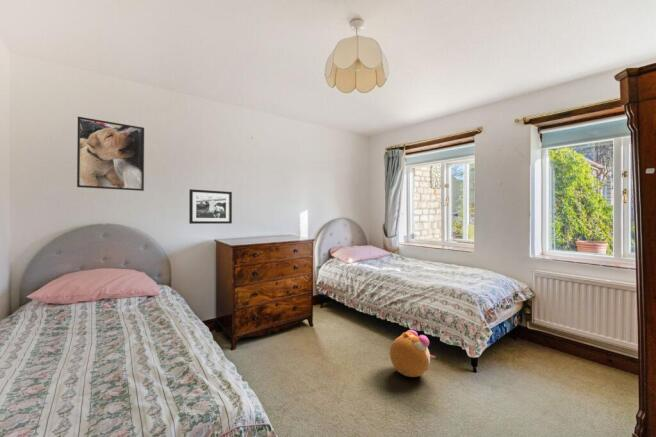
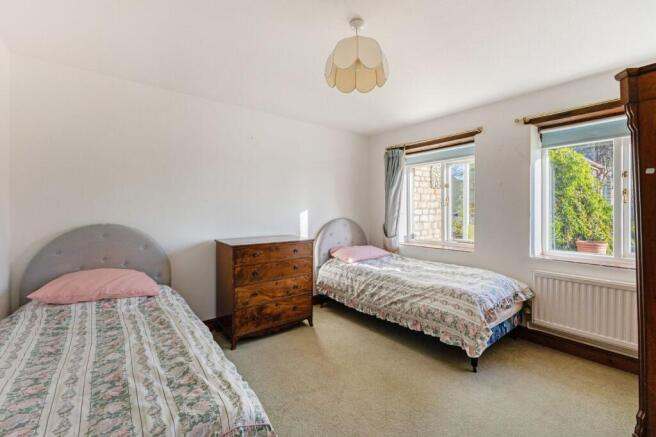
- plush toy [389,329,437,378]
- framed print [76,116,145,192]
- picture frame [188,188,233,225]
